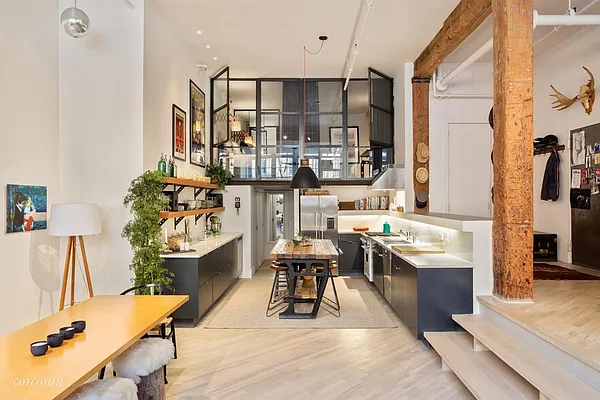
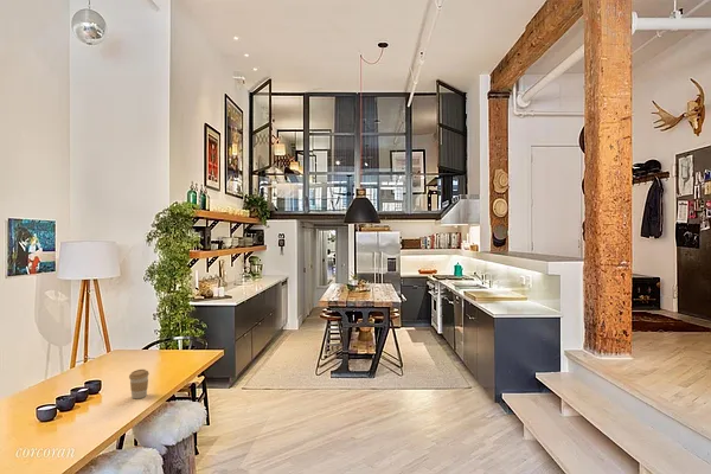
+ coffee cup [128,369,150,399]
